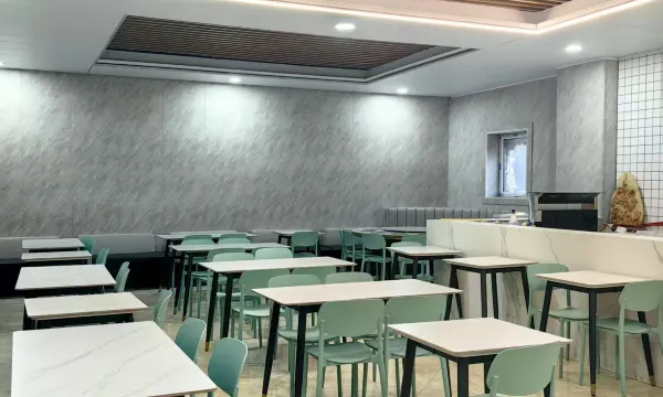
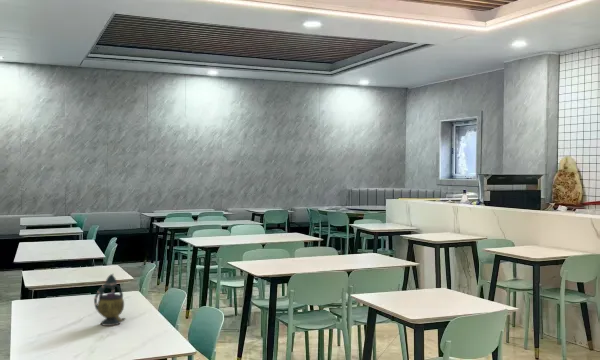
+ teapot [93,273,127,327]
